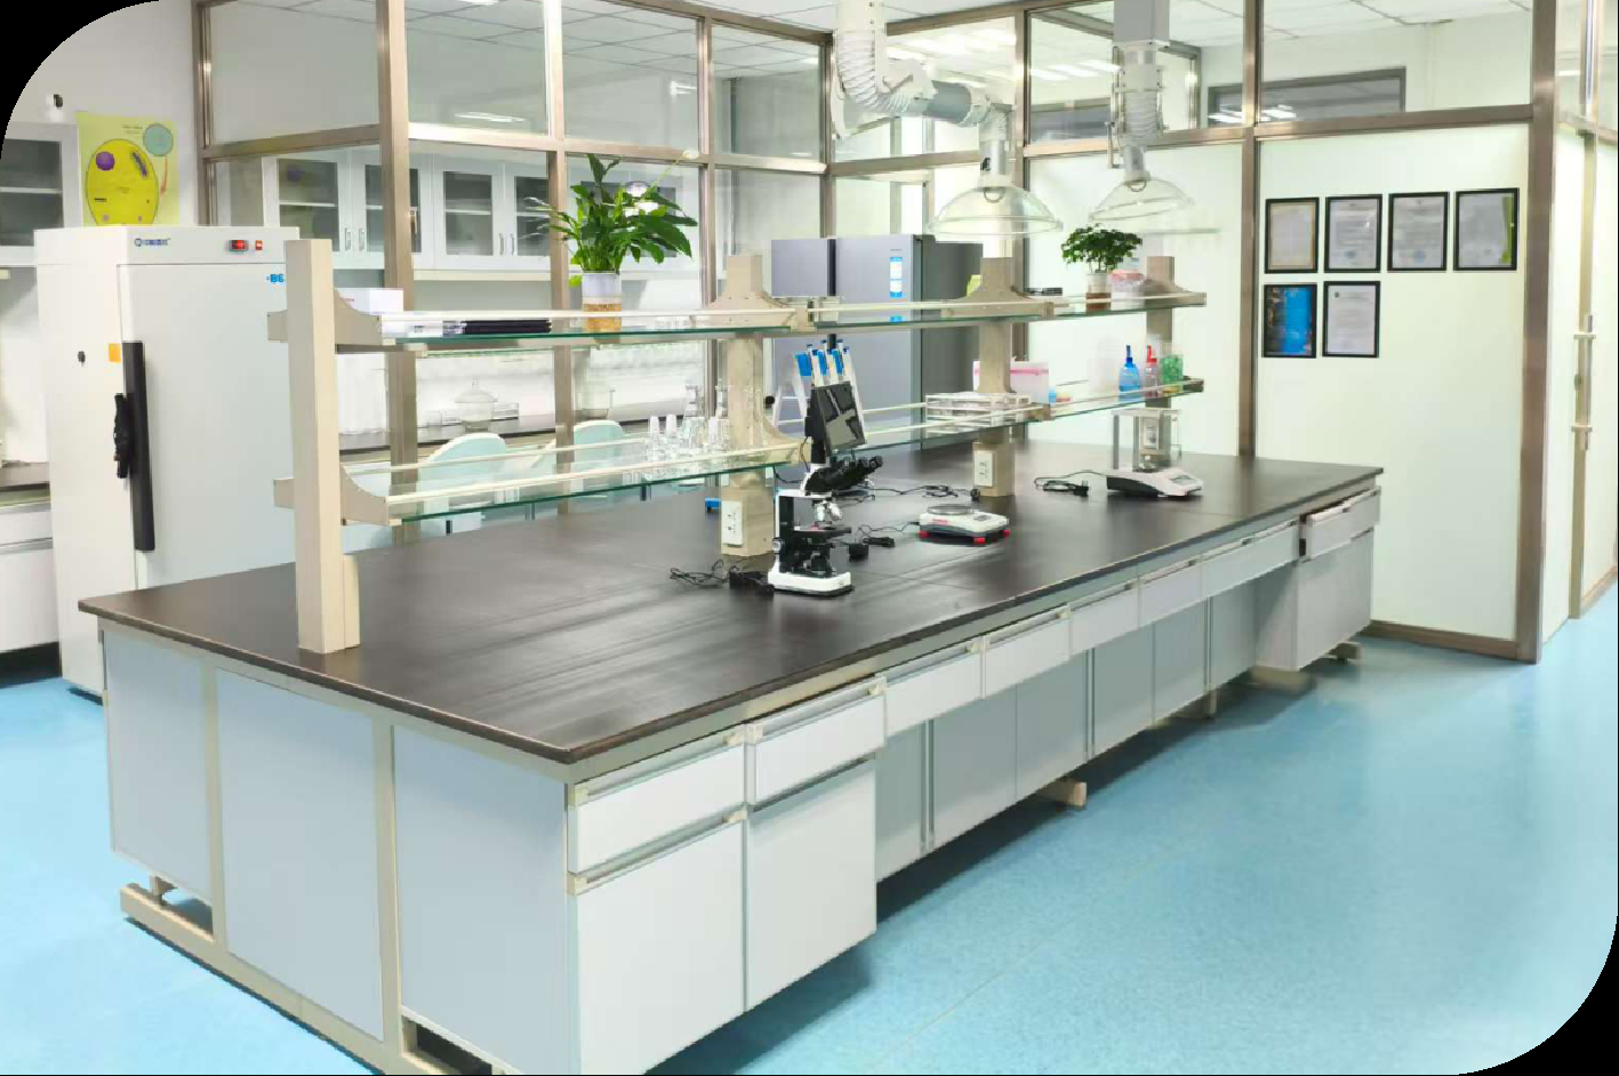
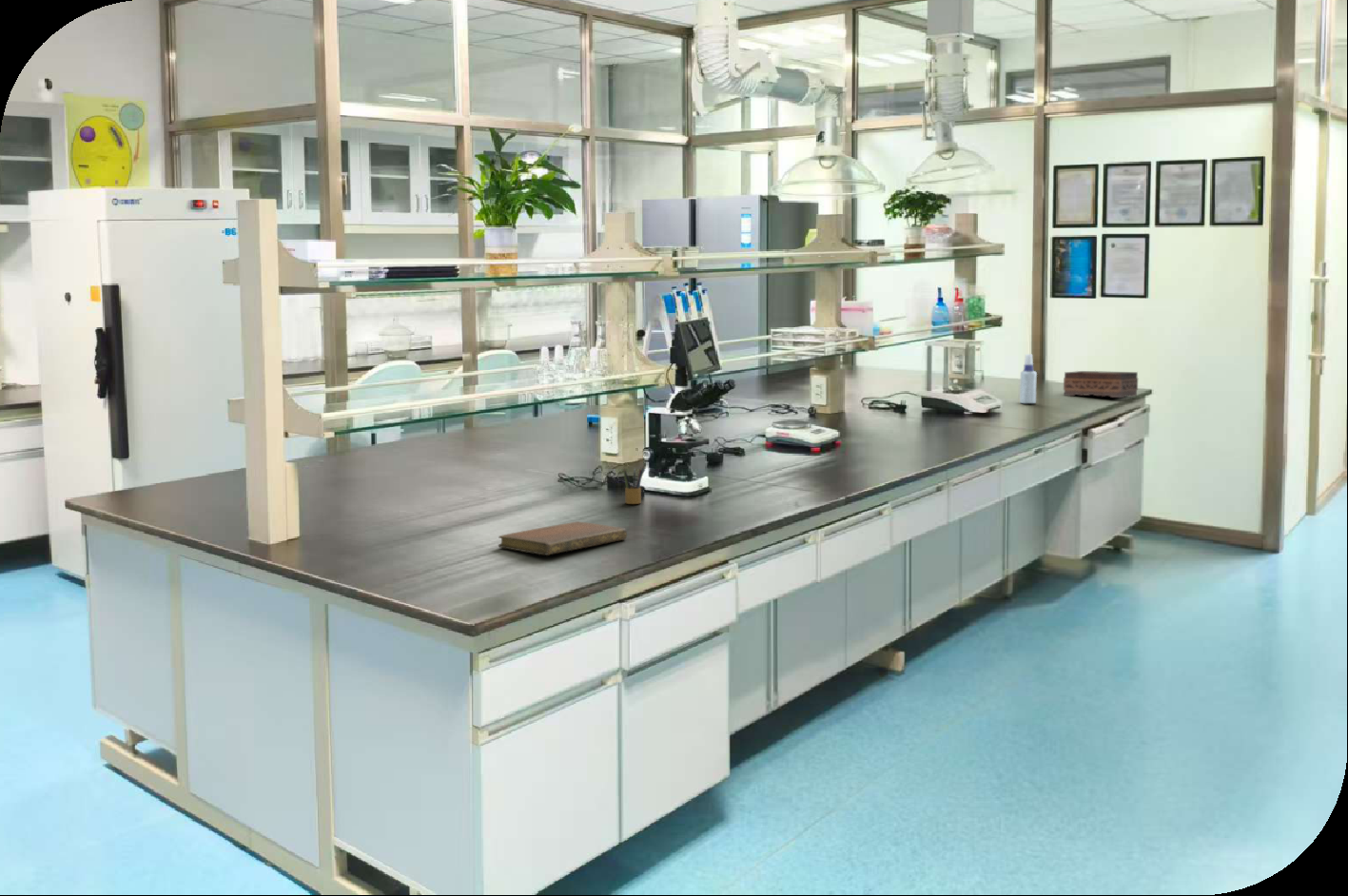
+ spray bottle [1019,353,1038,404]
+ tissue box [1063,370,1139,399]
+ notebook [498,520,628,556]
+ pencil box [622,464,645,505]
